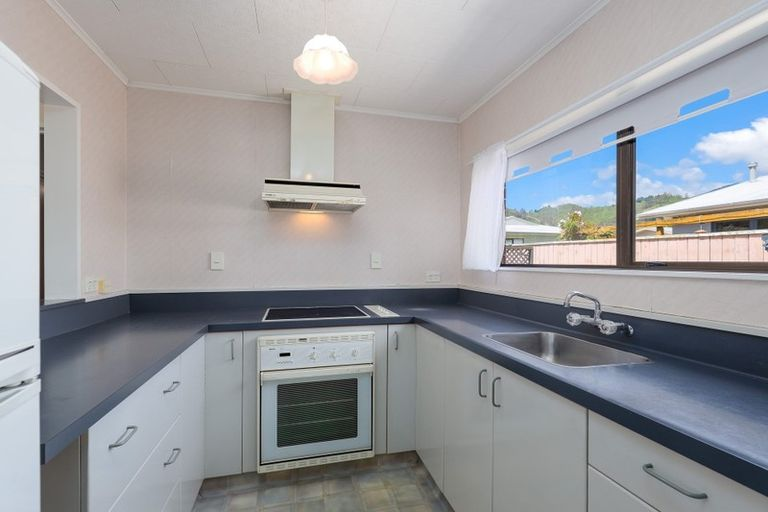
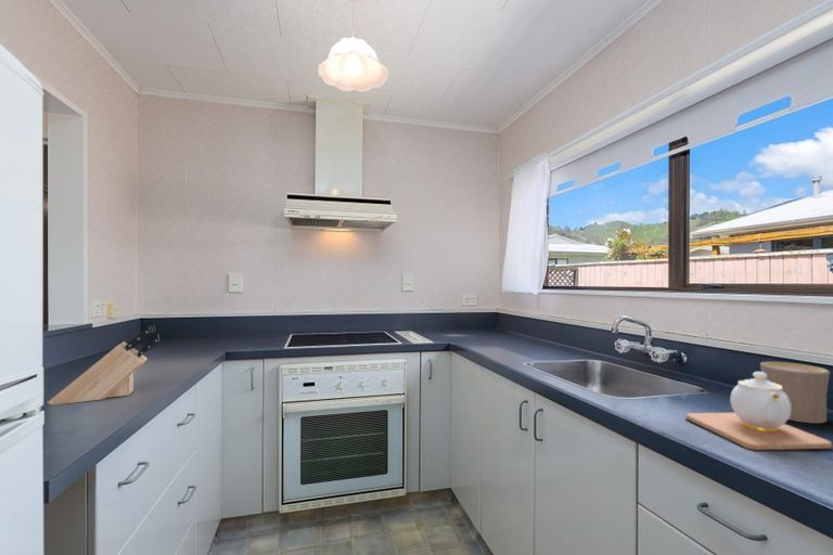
+ knife block [47,324,161,406]
+ cup [759,361,831,424]
+ teapot [685,371,833,451]
